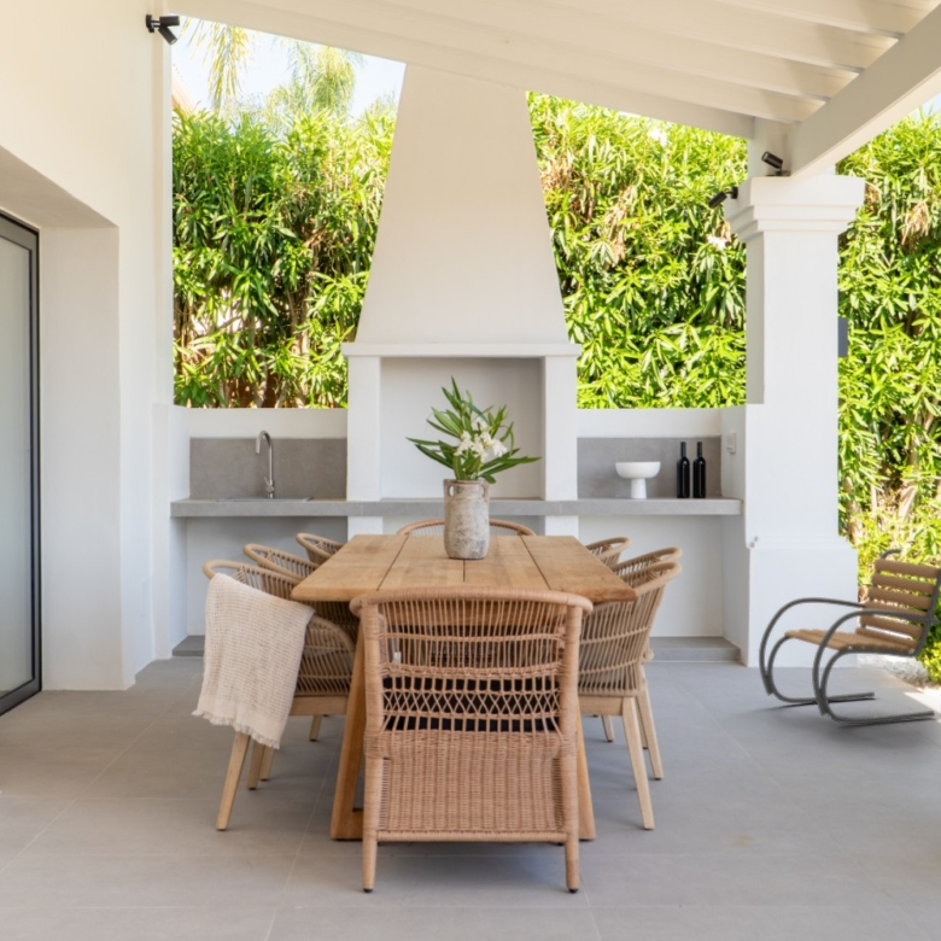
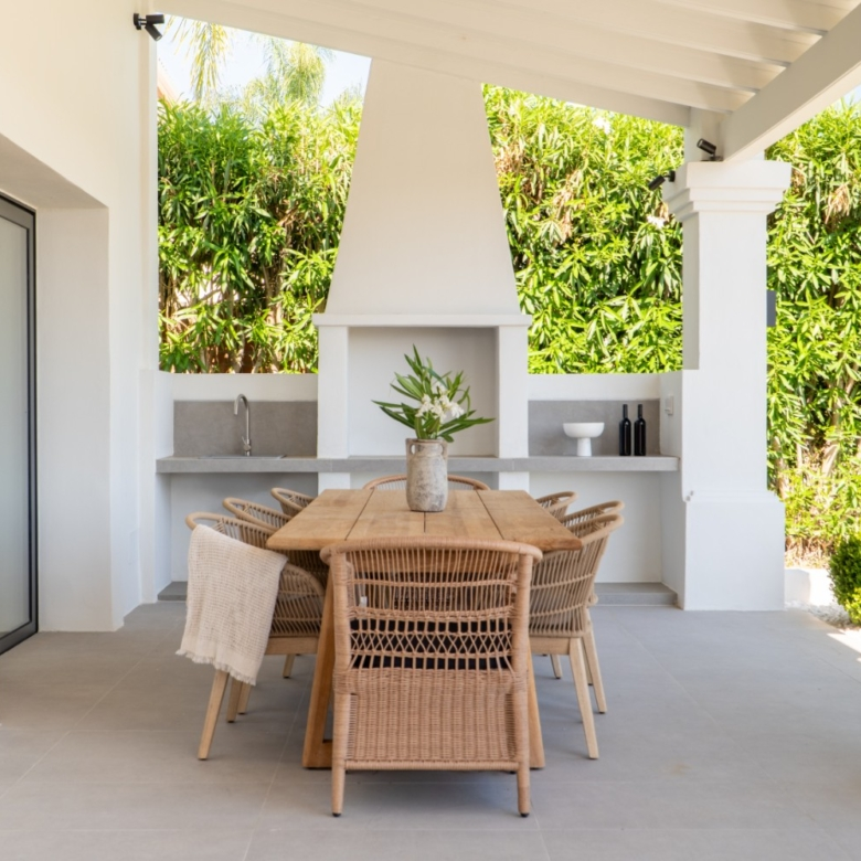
- lounge chair [758,548,941,725]
